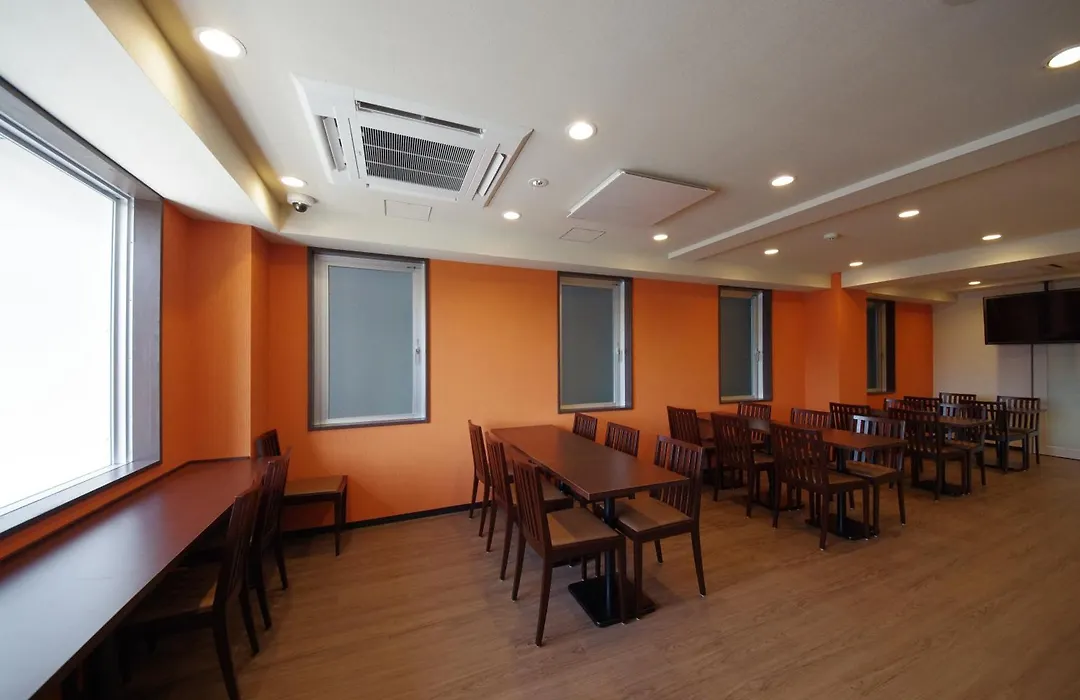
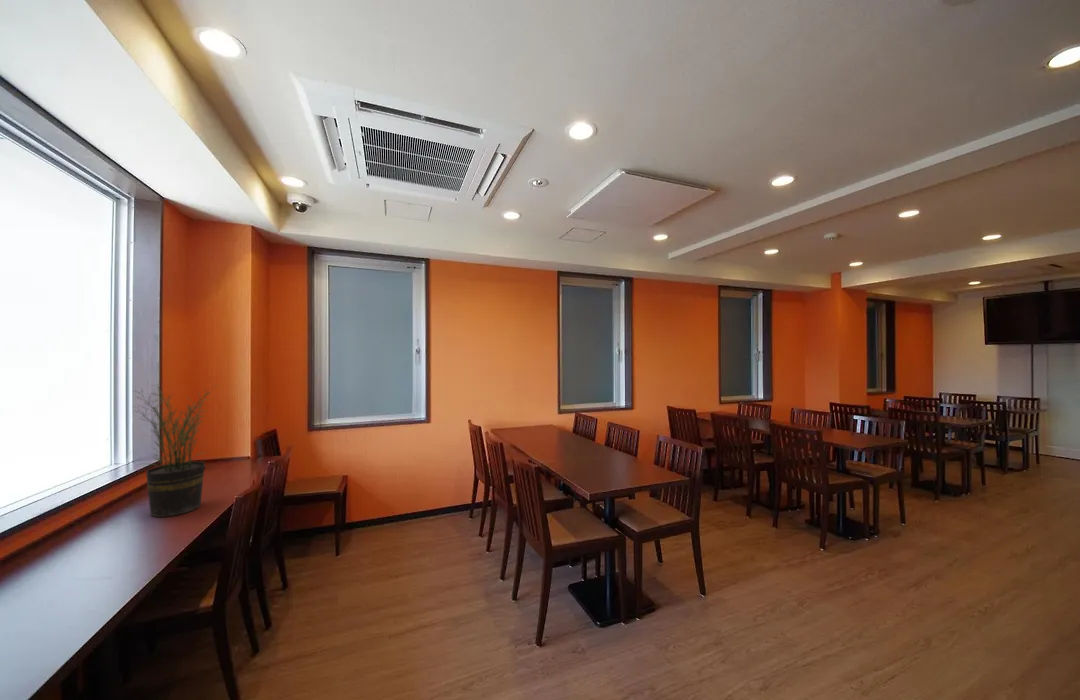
+ potted plant [134,382,219,518]
